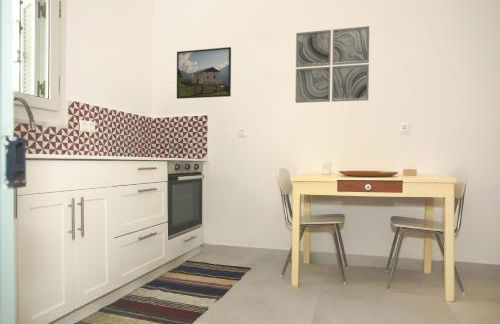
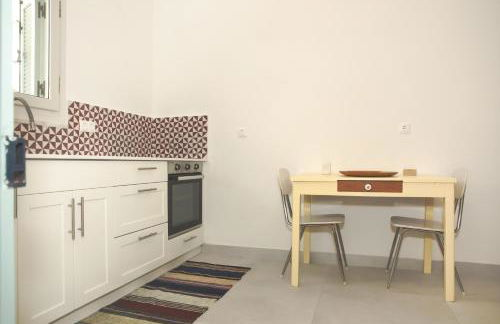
- wall art [294,25,370,104]
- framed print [176,46,232,100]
